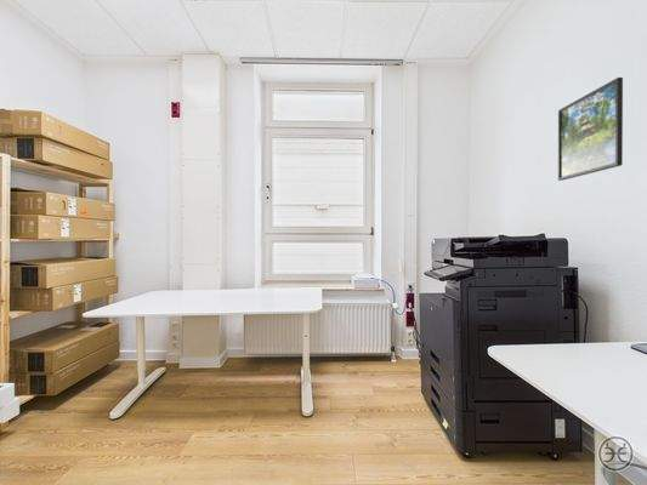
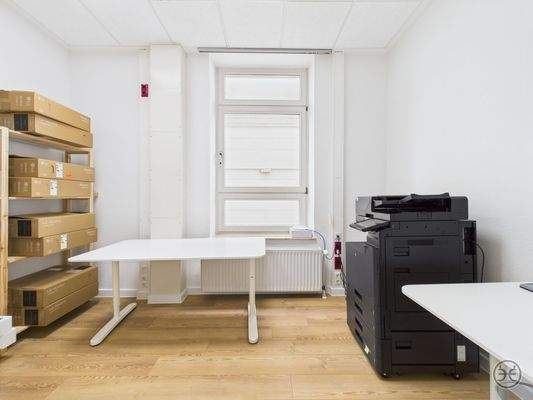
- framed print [557,76,624,182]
